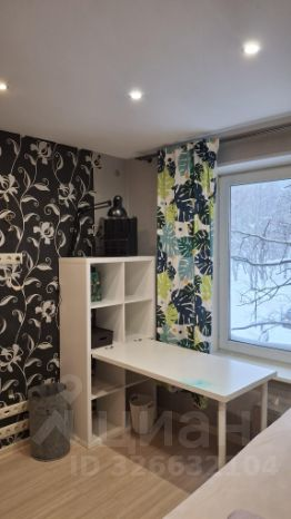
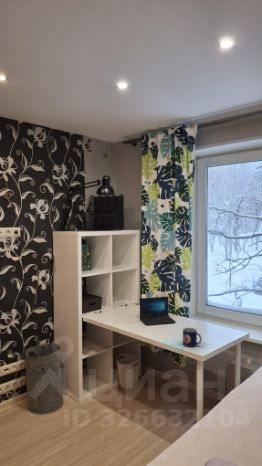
+ laptop [139,296,177,326]
+ mug [182,327,203,348]
